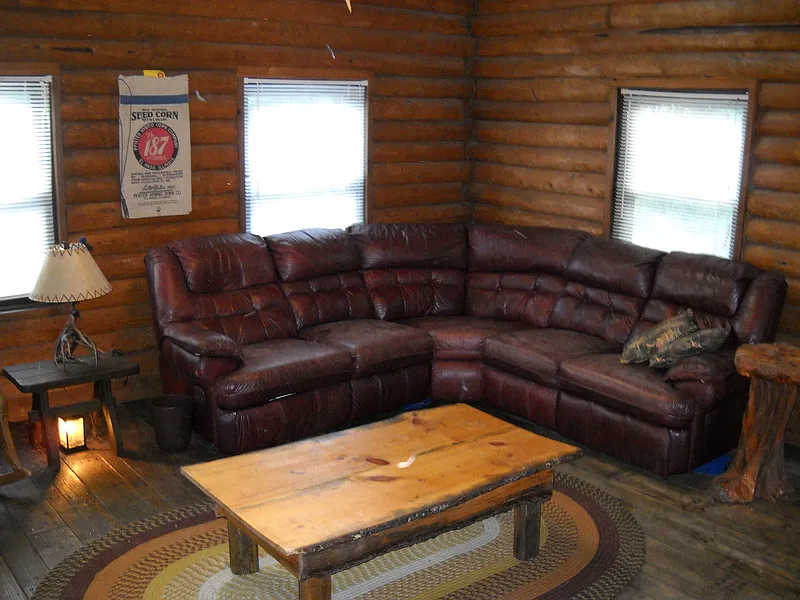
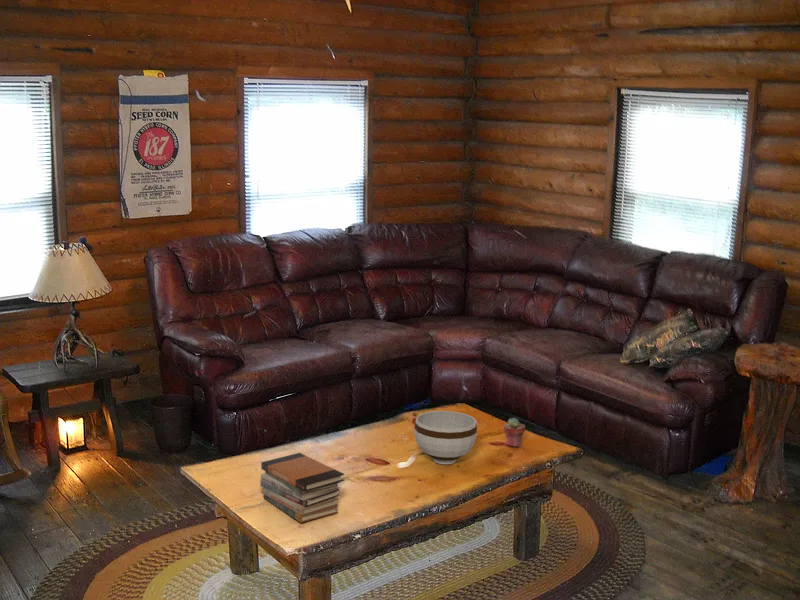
+ bowl [413,410,478,465]
+ potted succulent [503,417,526,448]
+ book stack [259,452,345,524]
